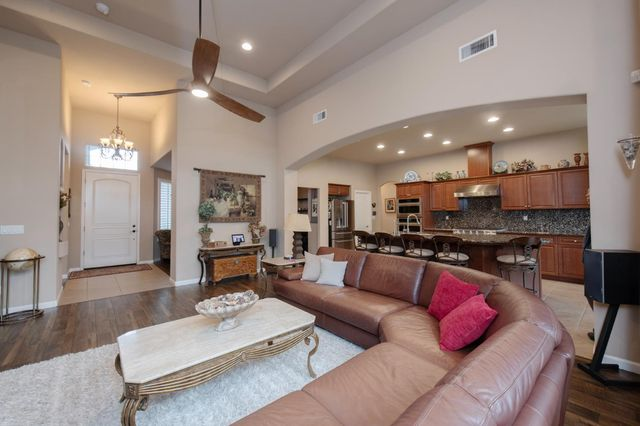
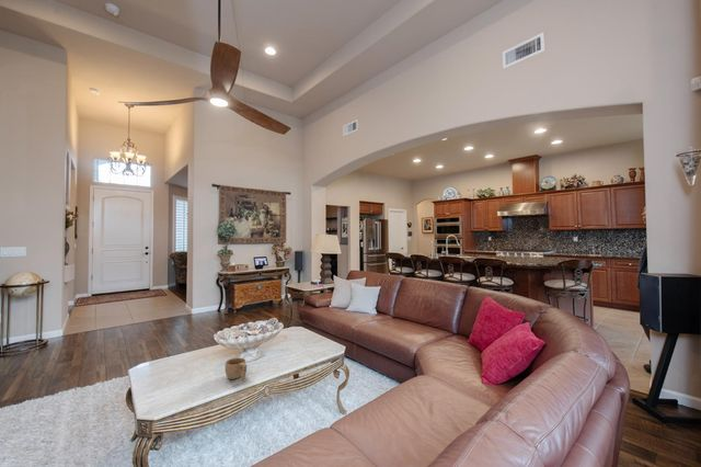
+ cup [225,357,248,381]
